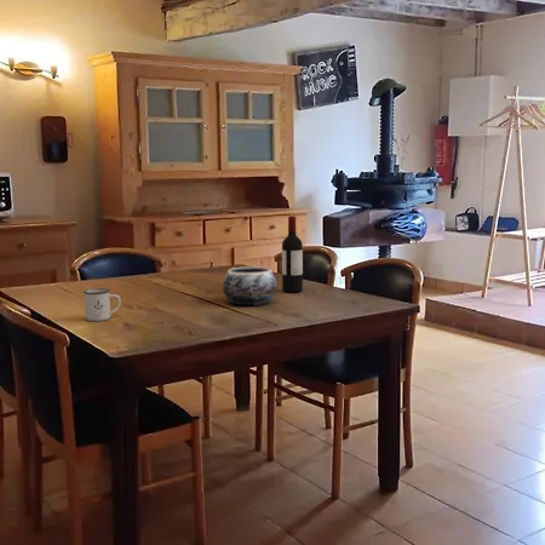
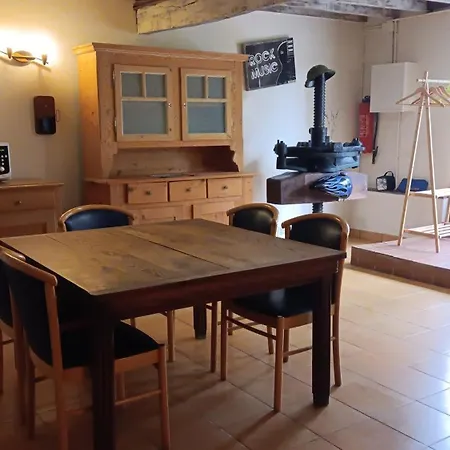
- mug [82,287,122,322]
- wine bottle [281,214,304,293]
- decorative bowl [222,265,277,306]
